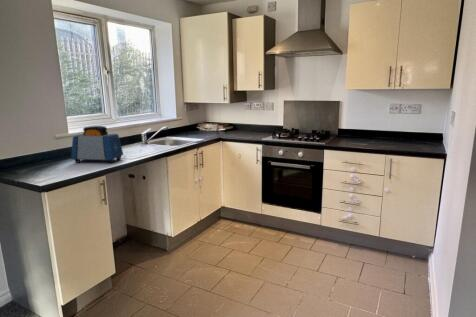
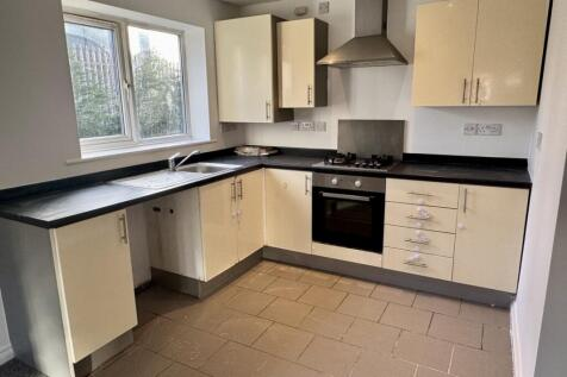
- toaster [70,125,124,164]
